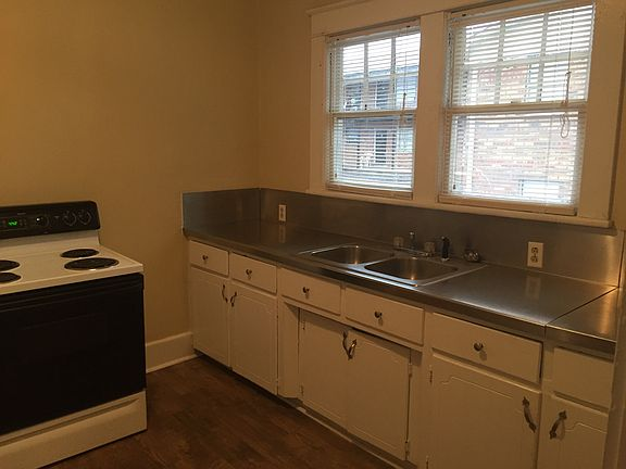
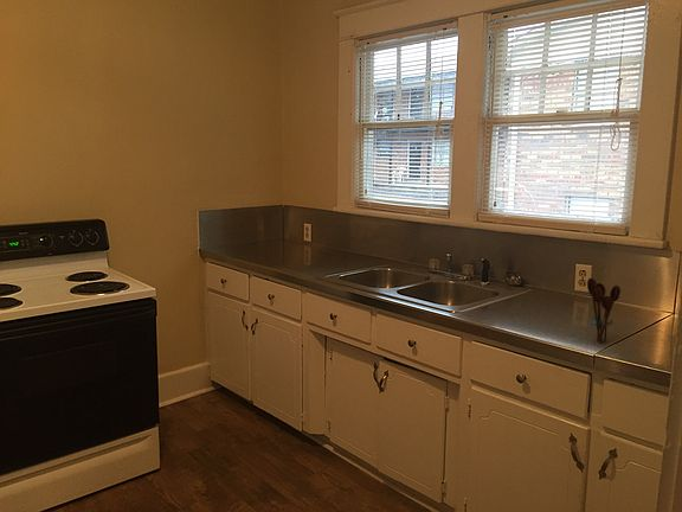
+ utensil holder [586,277,622,344]
